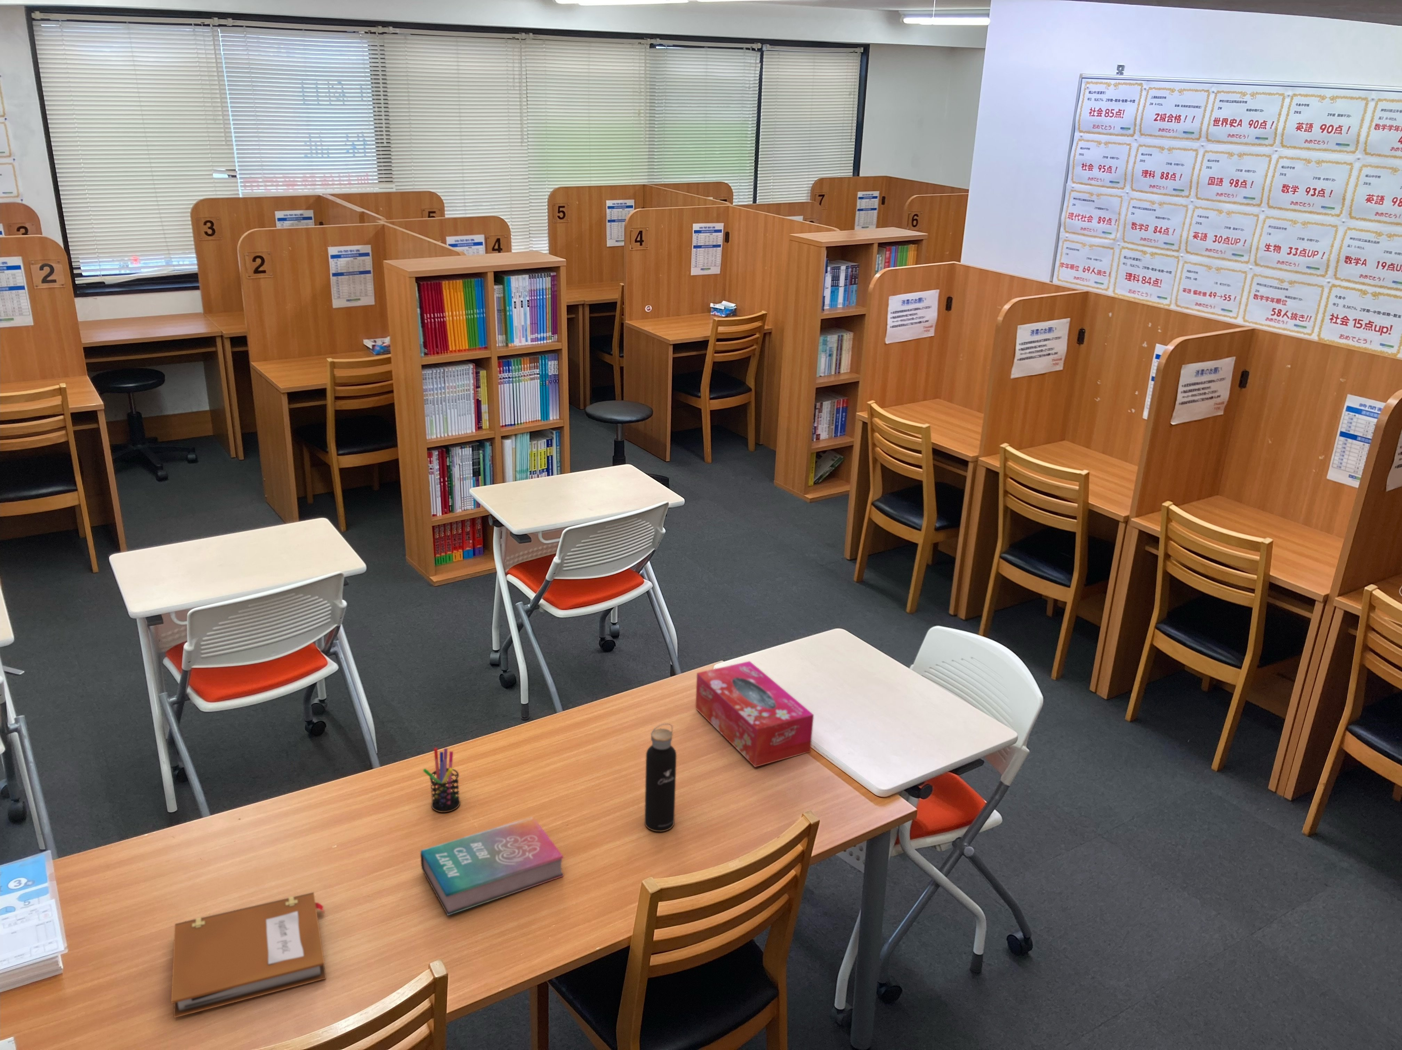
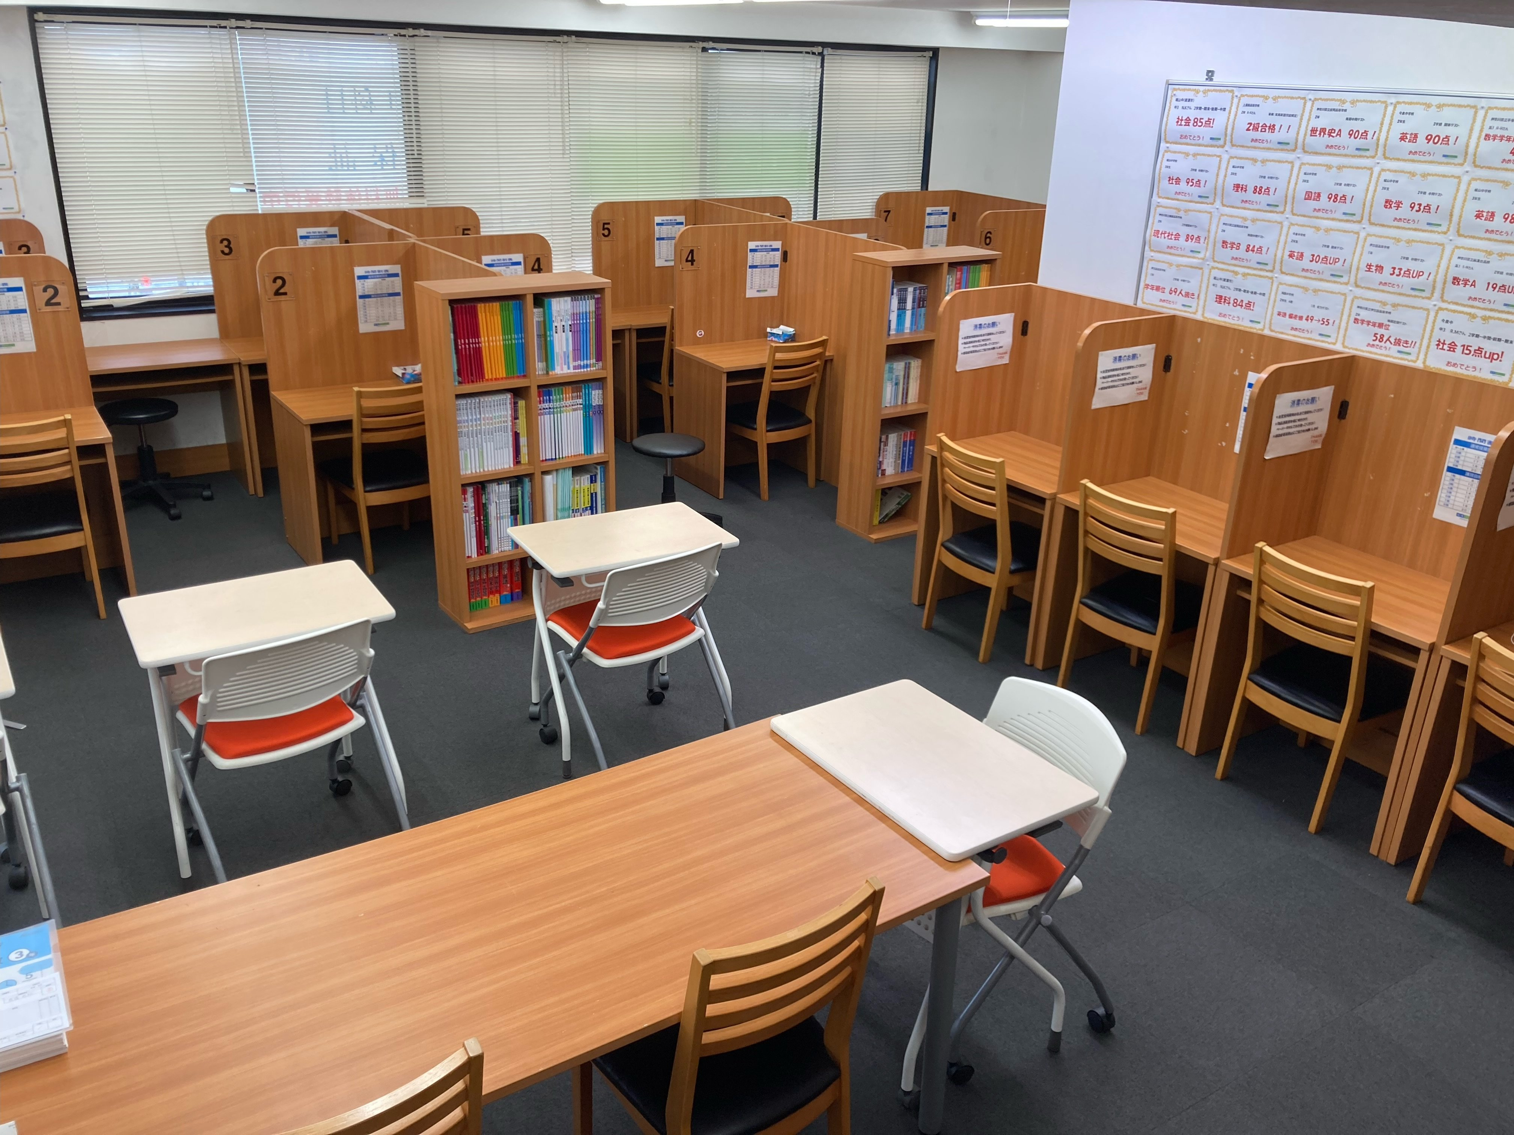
- notebook [171,892,327,1018]
- pen holder [423,748,460,813]
- book [419,816,564,915]
- tissue box [695,661,814,768]
- water bottle [645,722,677,832]
